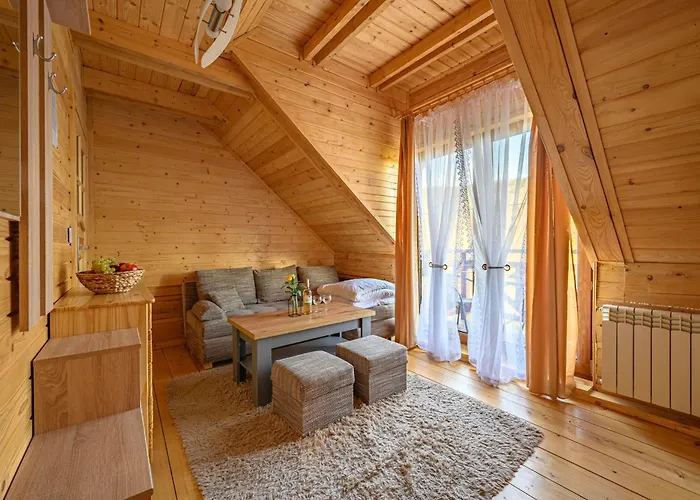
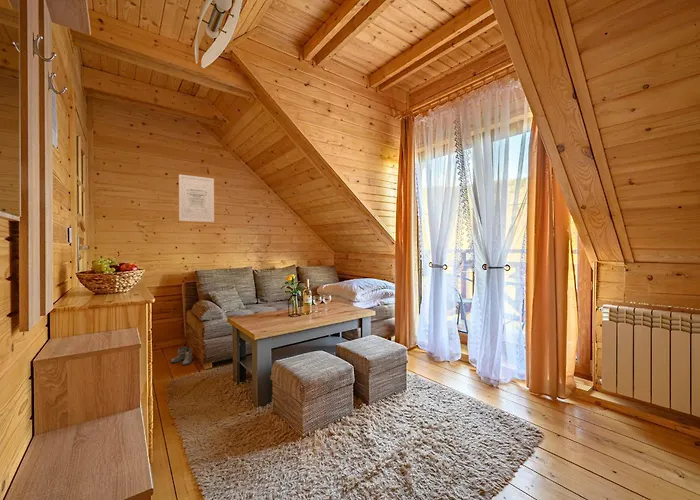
+ wall art [178,173,215,223]
+ boots [170,346,194,366]
